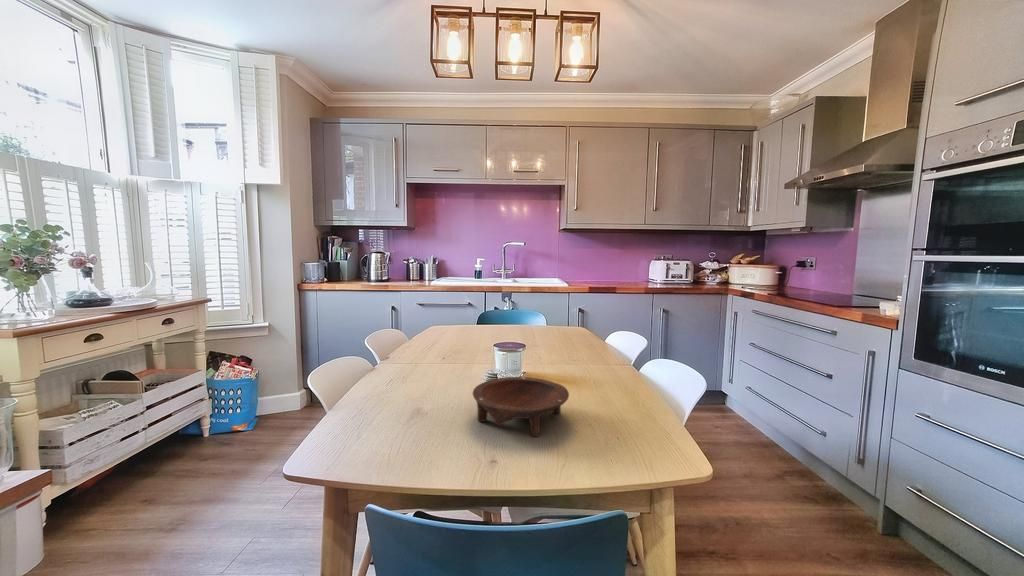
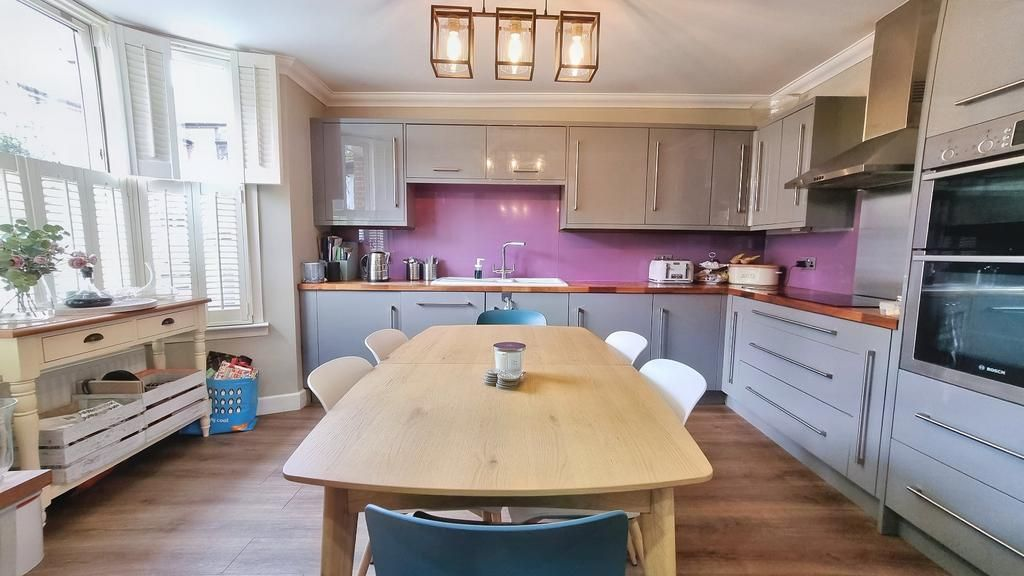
- bowl [472,376,570,438]
